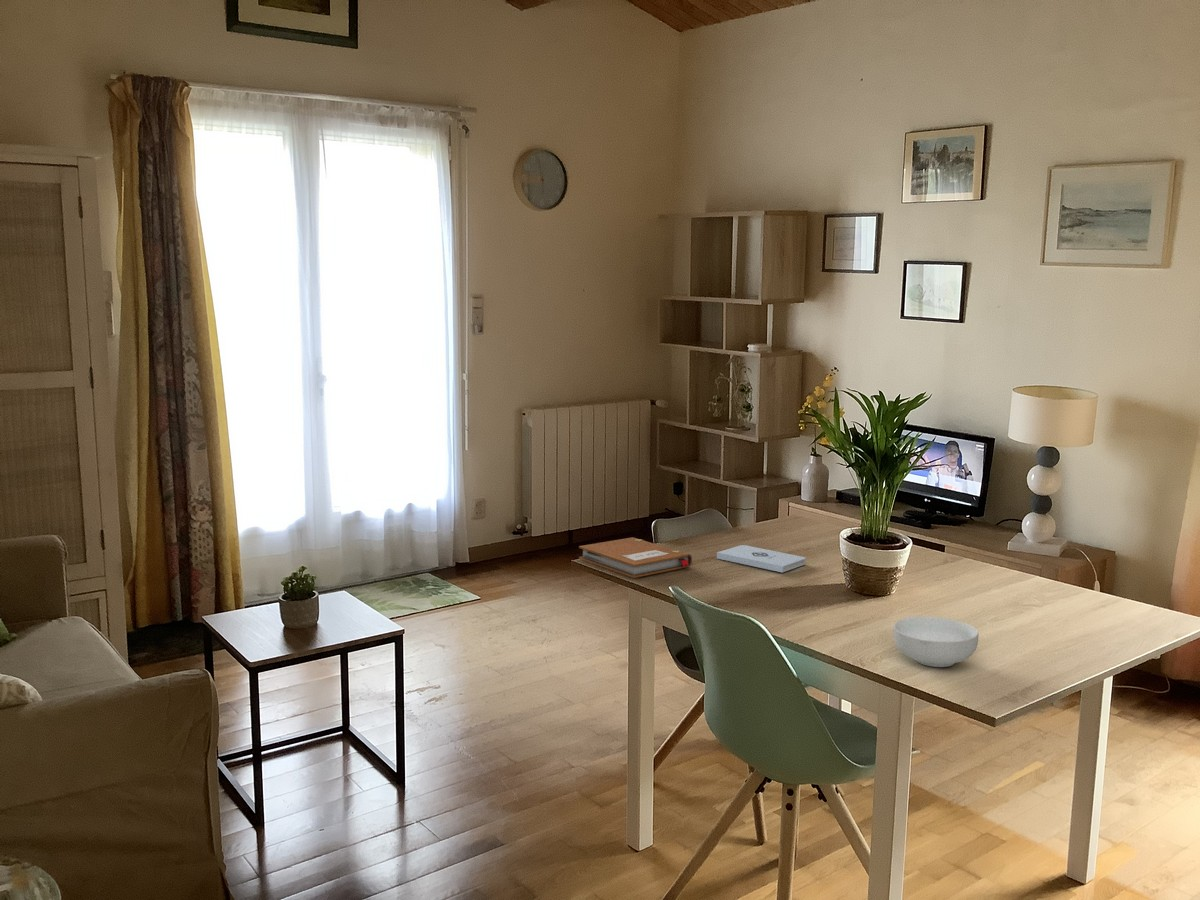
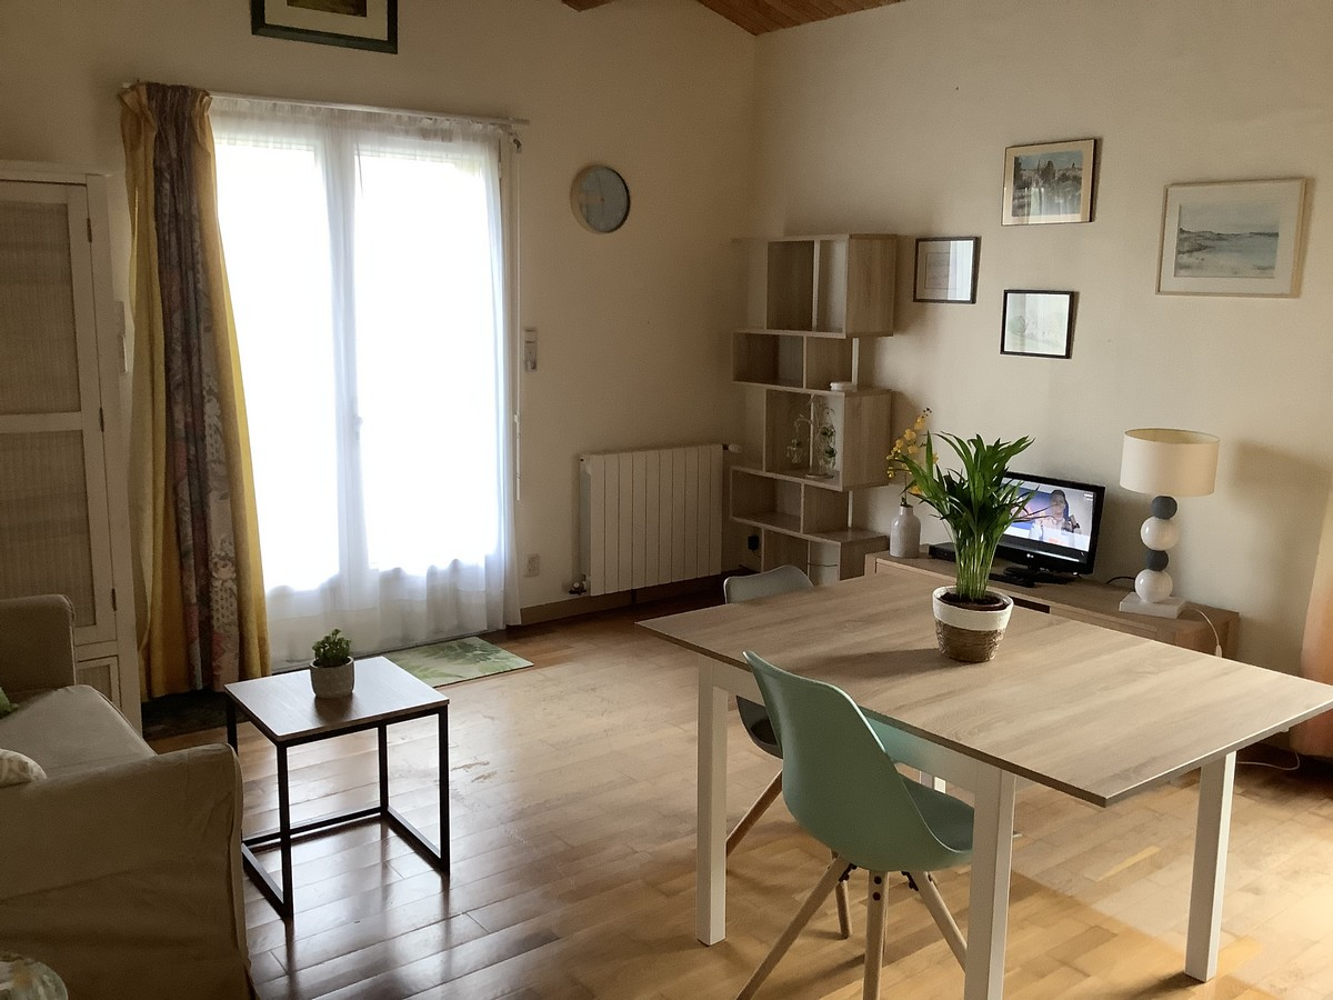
- cereal bowl [893,616,980,668]
- notepad [716,544,806,573]
- notebook [578,536,693,579]
